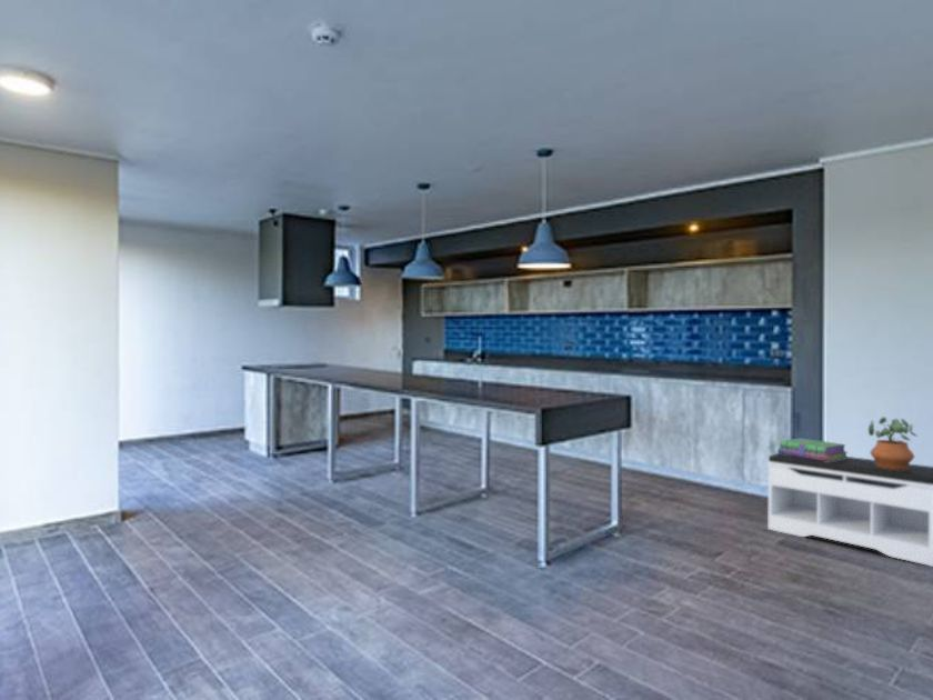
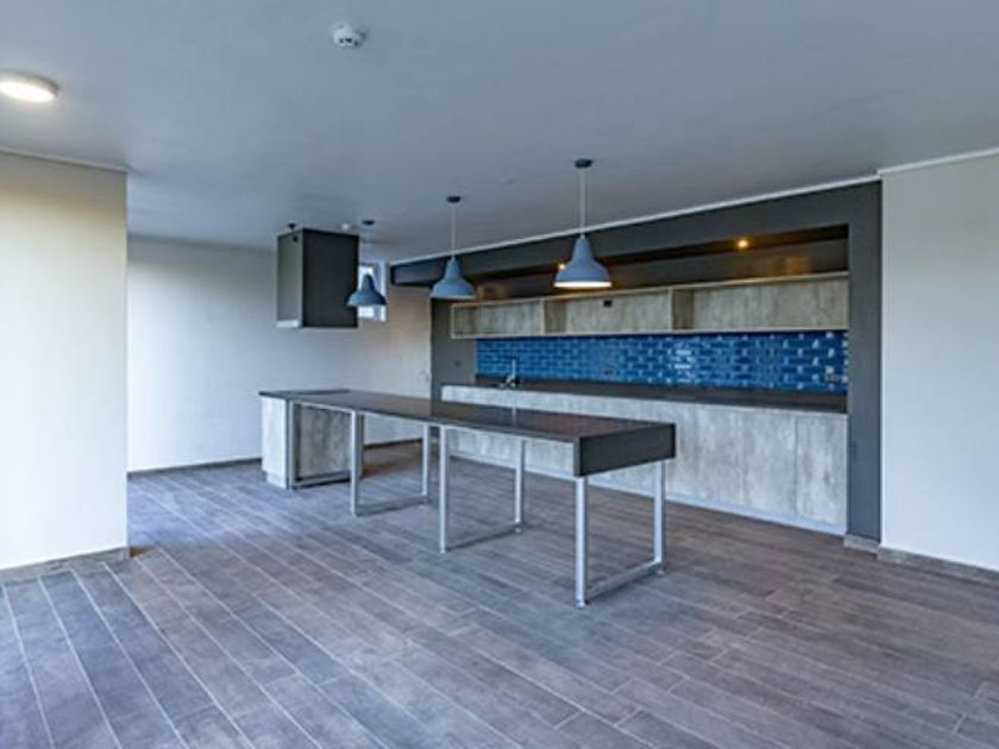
- potted plant [867,416,919,470]
- bench [766,452,933,568]
- stack of books [776,437,847,461]
